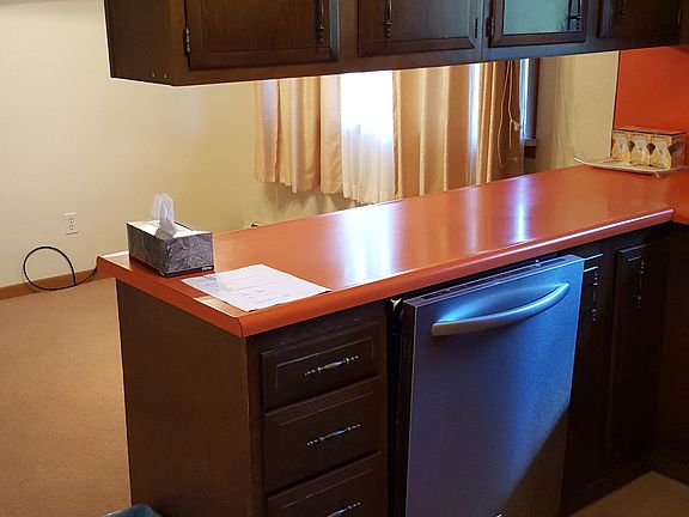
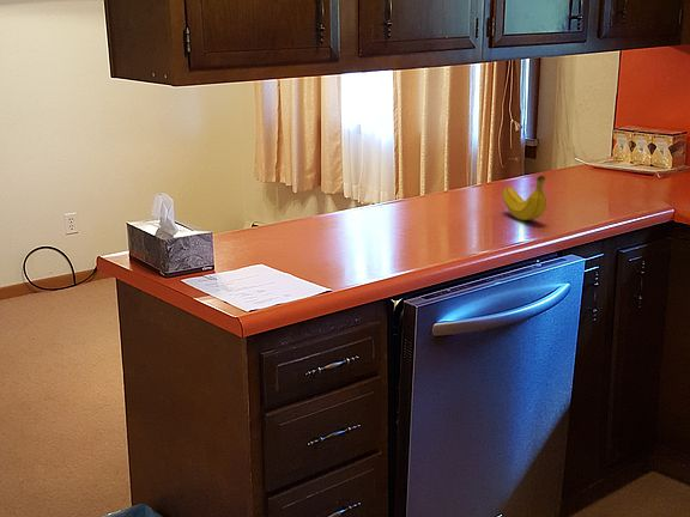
+ fruit [501,175,547,221]
